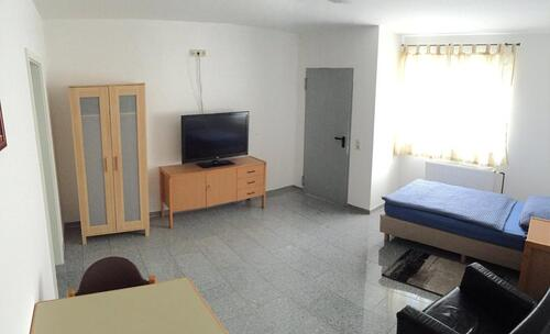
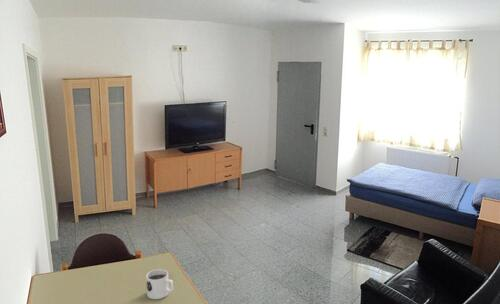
+ mug [145,269,174,300]
